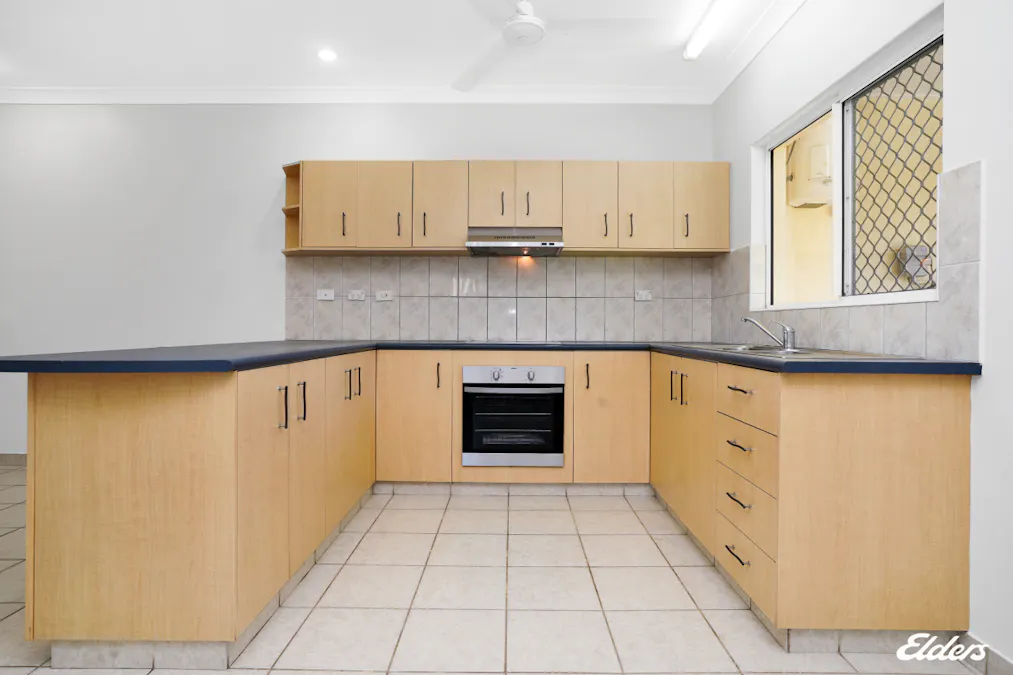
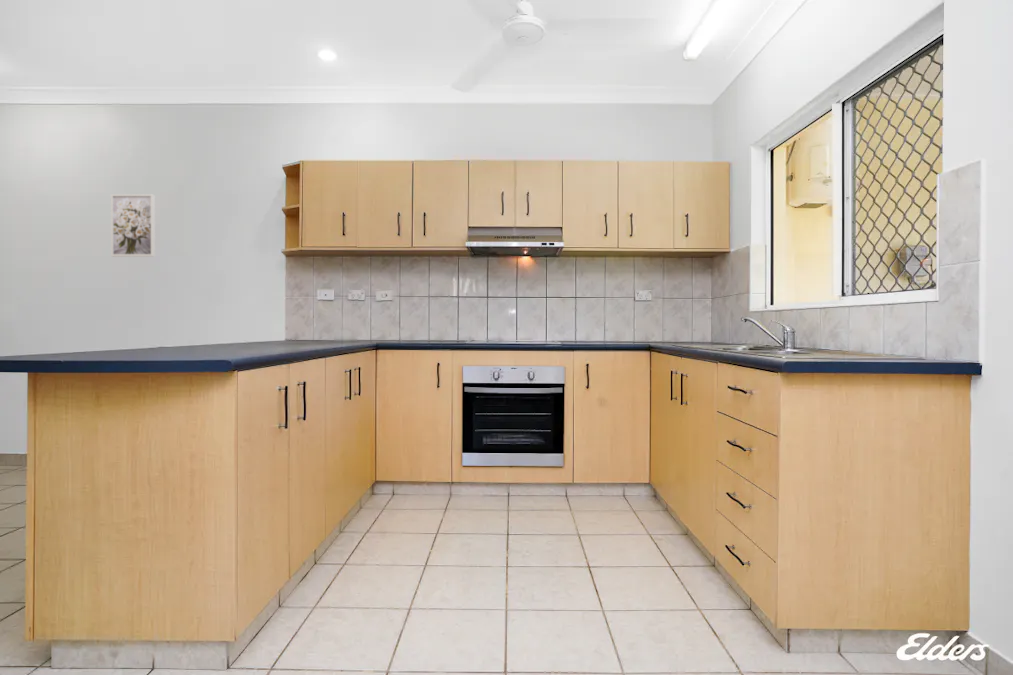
+ wall art [110,193,156,258]
